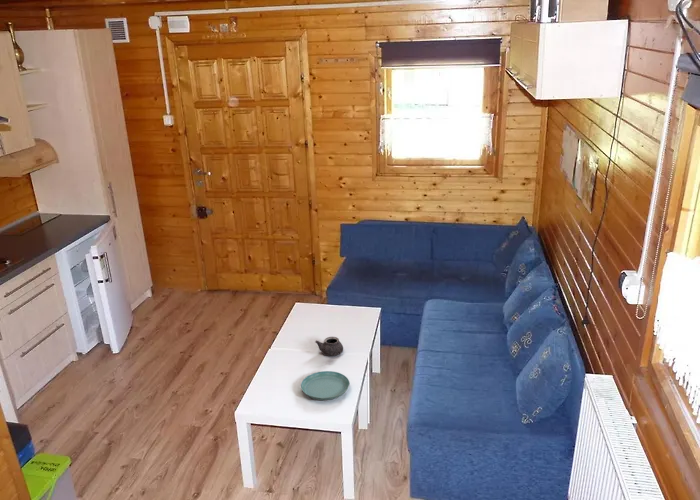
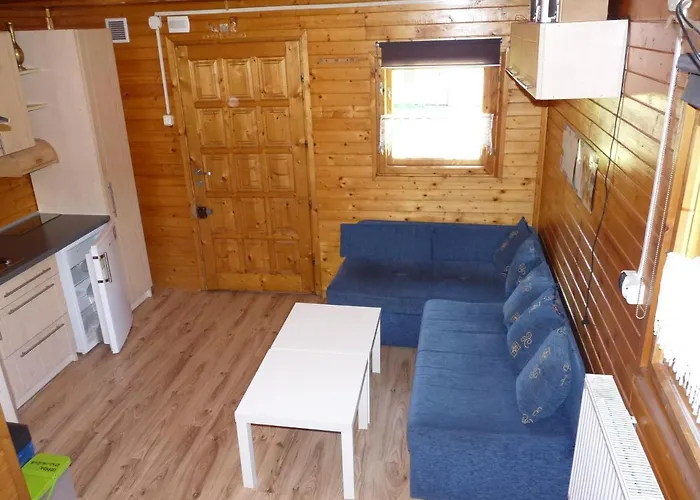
- teapot [314,336,344,357]
- saucer [300,370,350,401]
